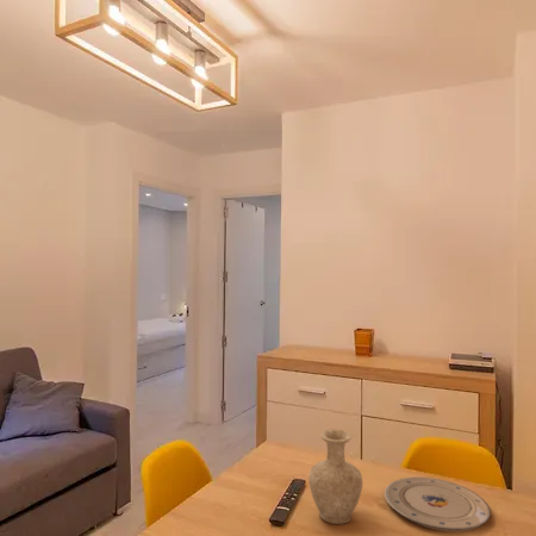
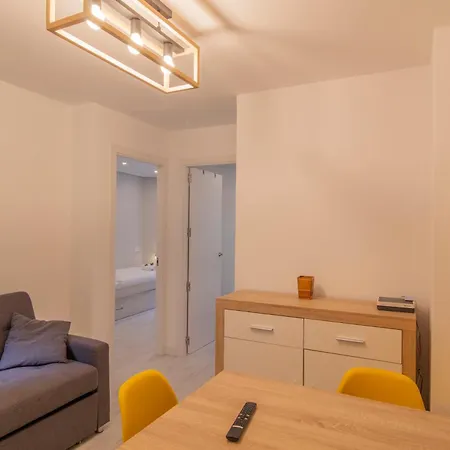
- plate [384,476,492,532]
- vase [307,429,363,525]
